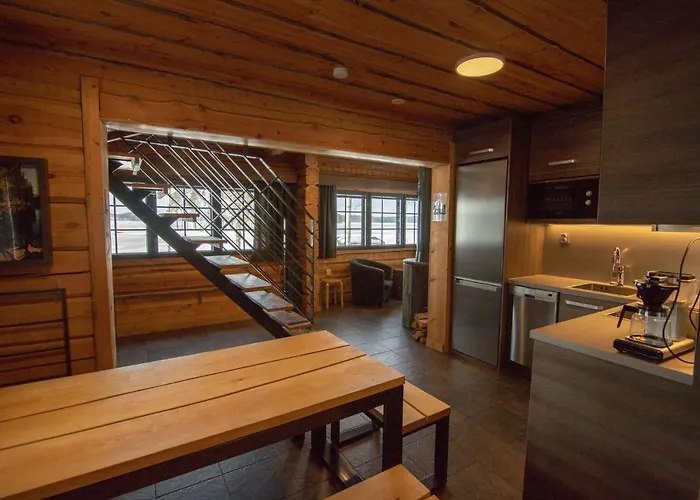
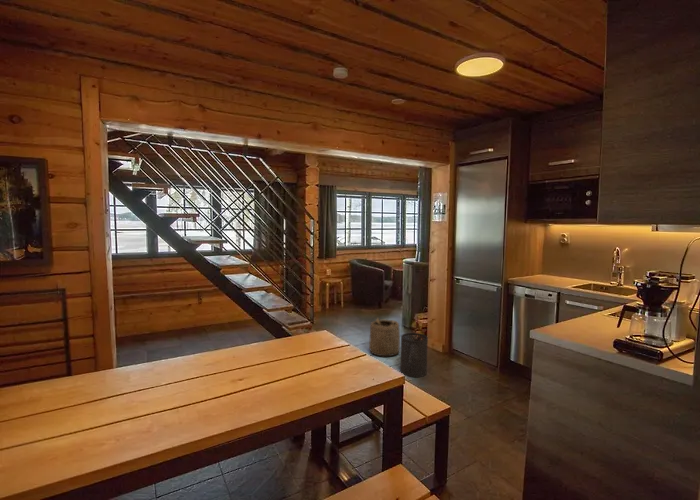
+ basket [368,317,401,358]
+ trash can [400,332,429,378]
